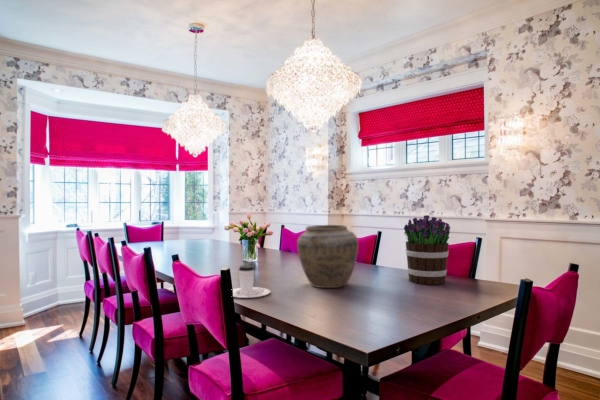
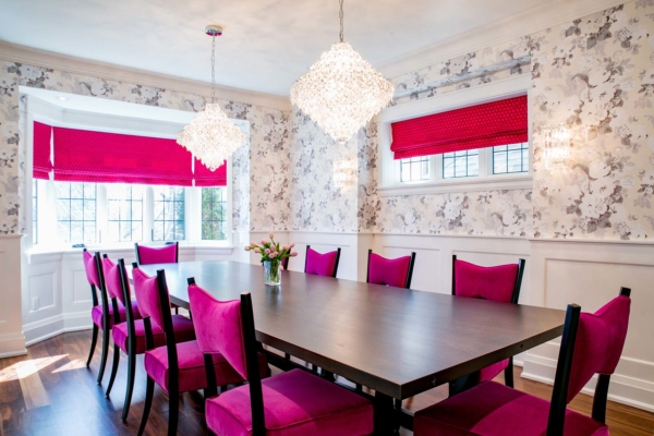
- vase [296,224,359,289]
- coffee cup [232,264,271,299]
- bouquet [403,214,451,286]
